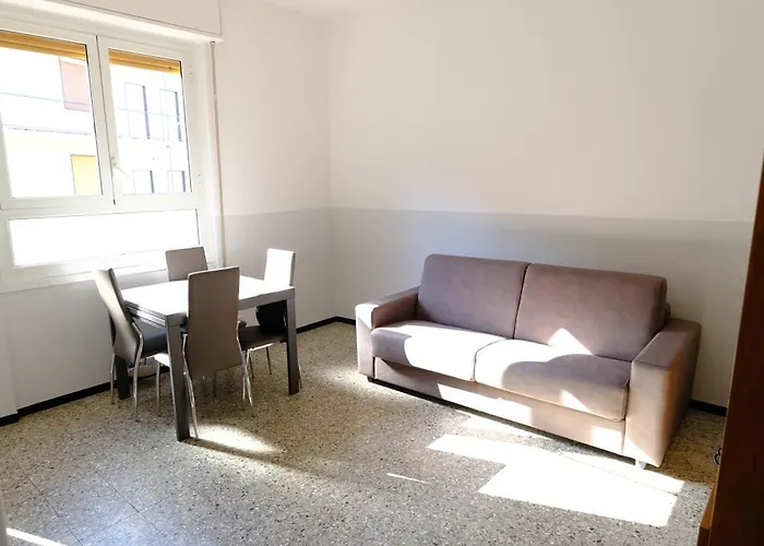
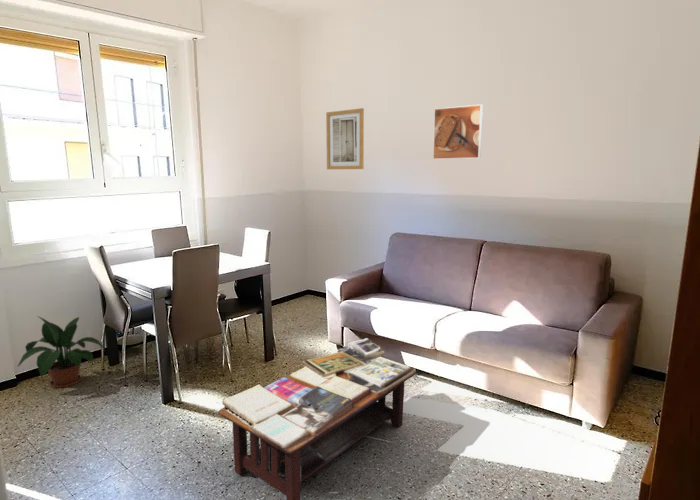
+ wall art [325,107,365,170]
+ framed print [432,103,484,160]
+ potted plant [17,315,106,389]
+ coffee table [218,337,417,500]
